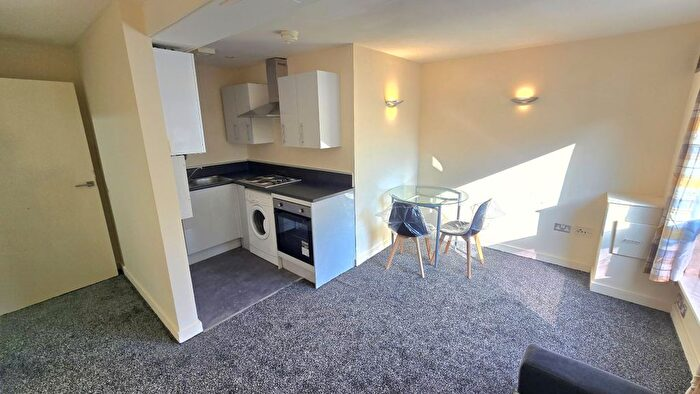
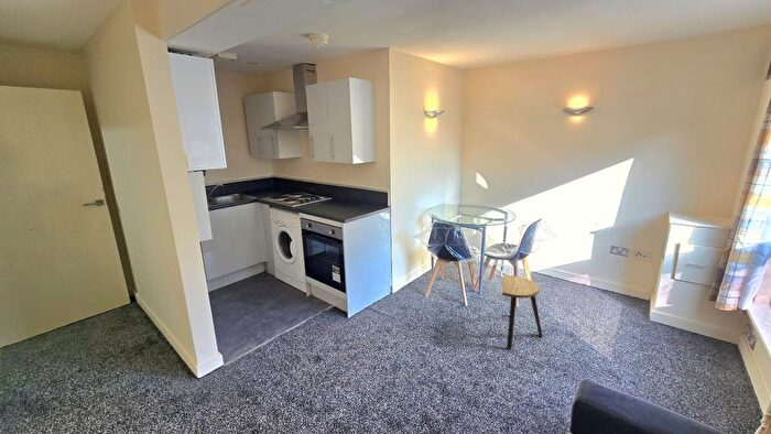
+ stool [501,274,544,350]
